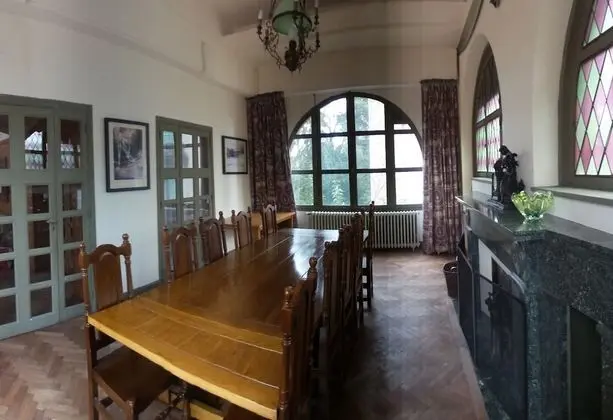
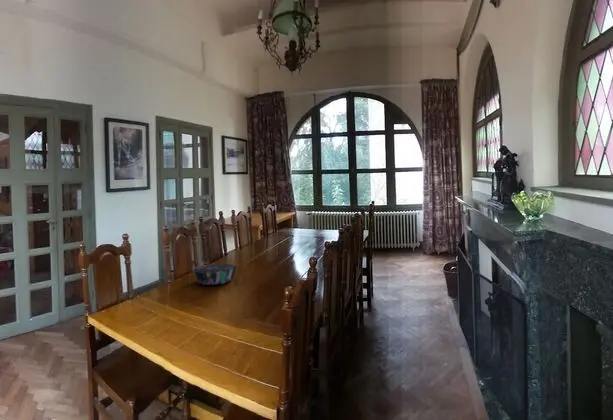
+ decorative bowl [191,263,238,286]
